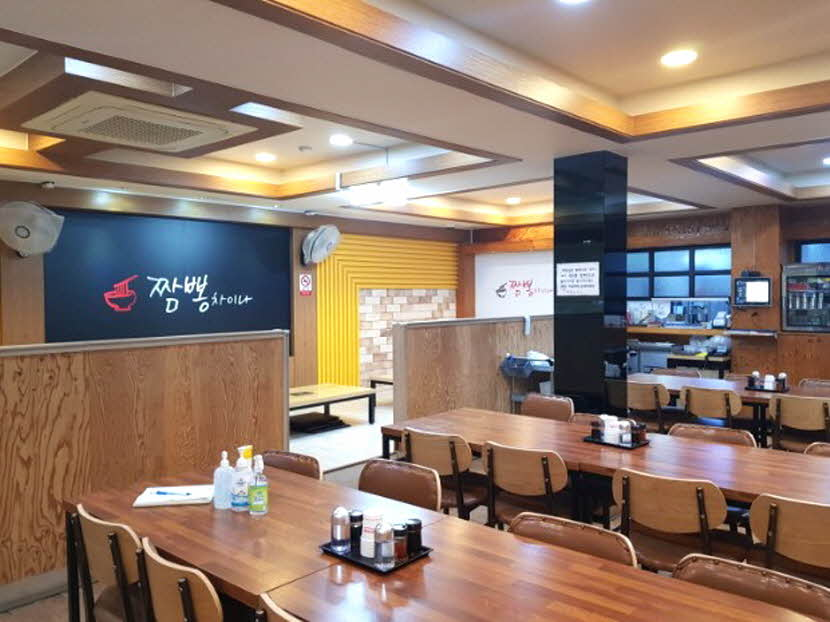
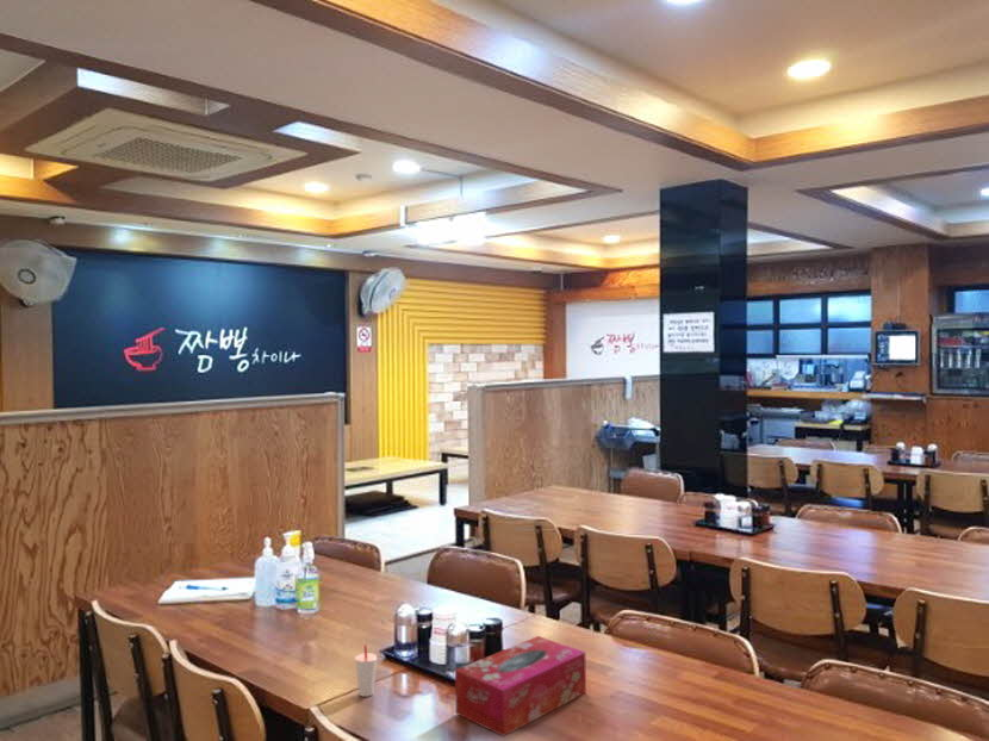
+ cup [354,643,378,698]
+ tissue box [454,635,587,737]
